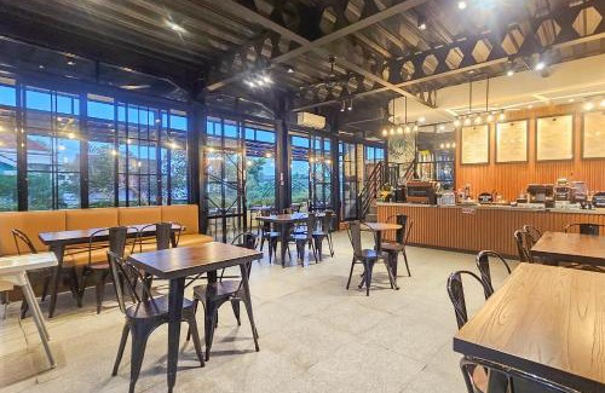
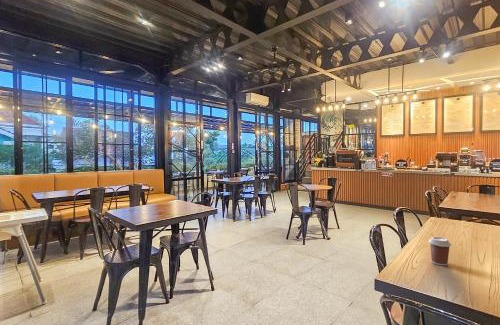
+ coffee cup [428,236,452,266]
